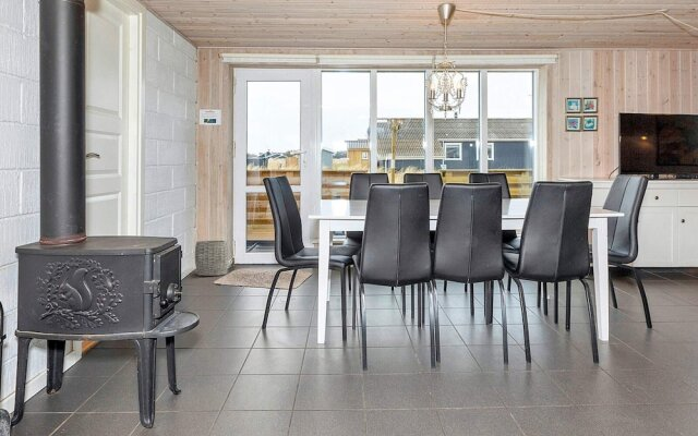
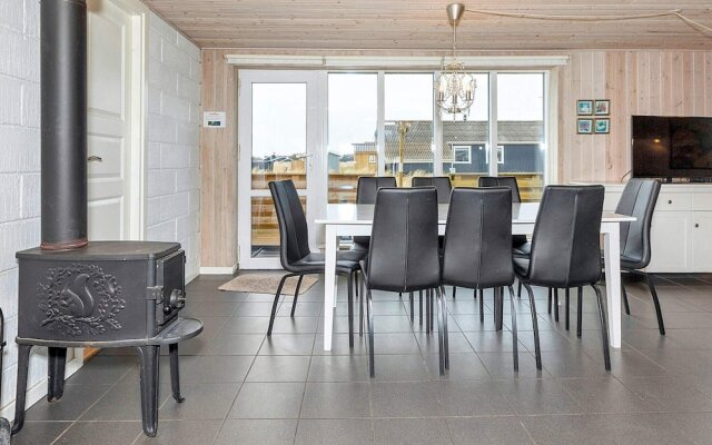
- woven basket [194,240,230,277]
